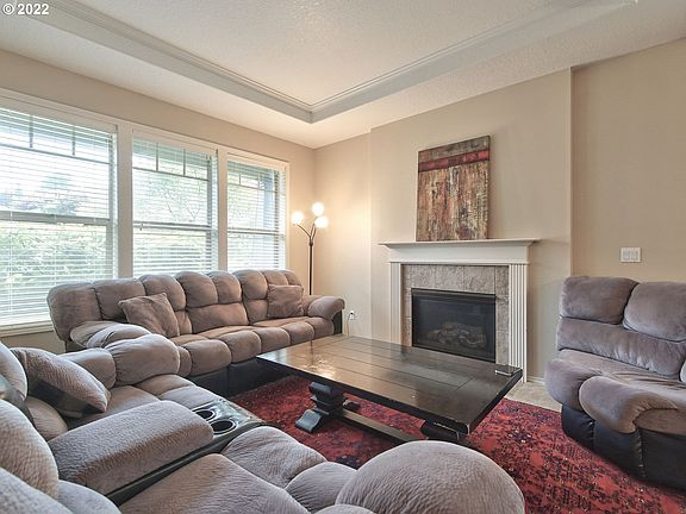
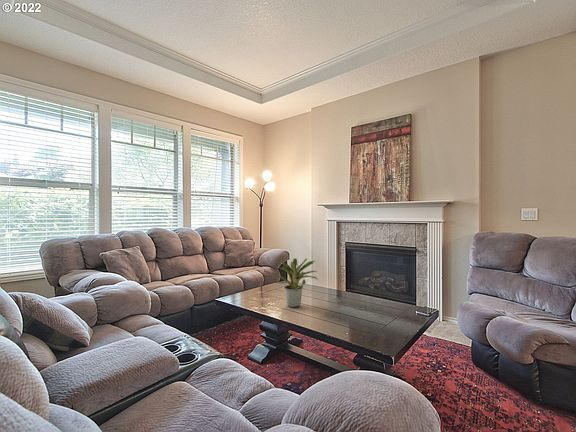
+ potted plant [263,257,319,308]
